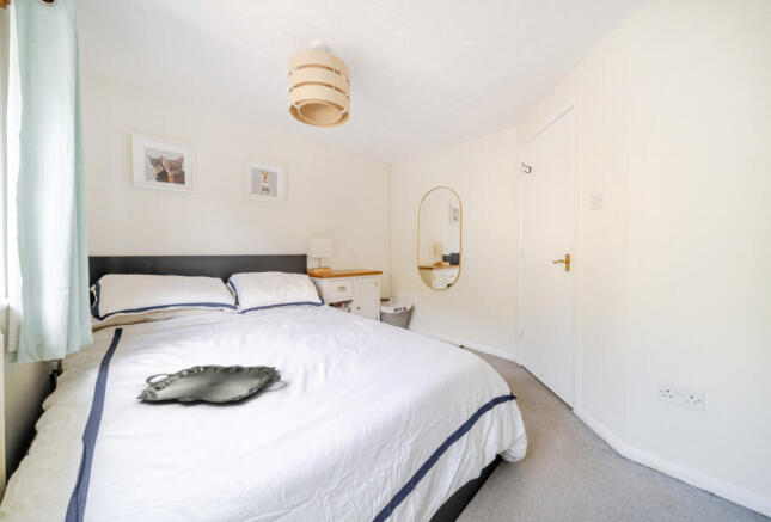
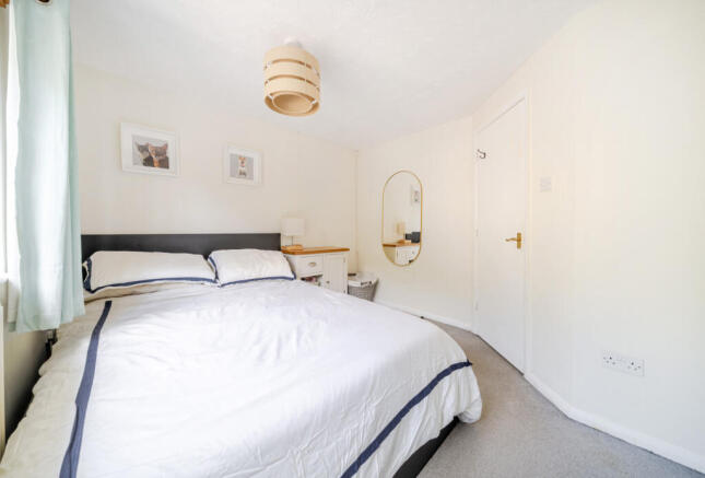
- serving tray [135,363,282,404]
